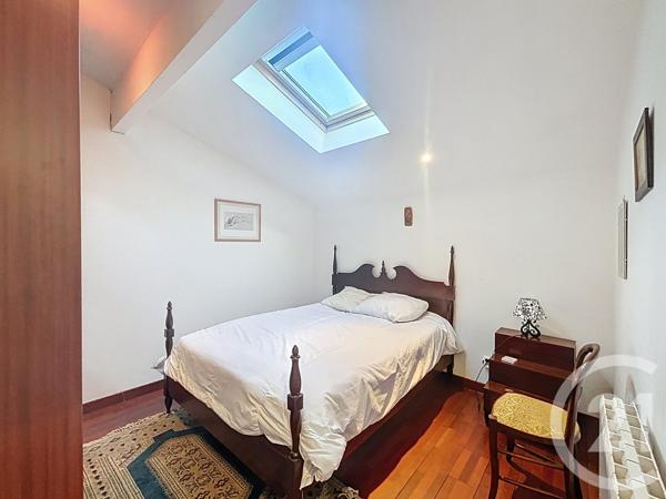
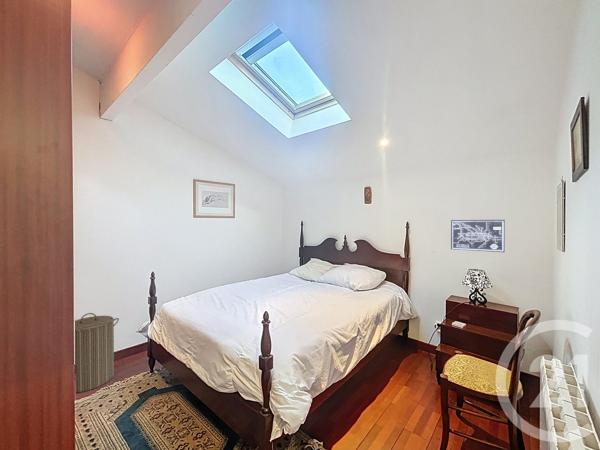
+ wall art [450,219,506,253]
+ laundry hamper [74,312,120,394]
